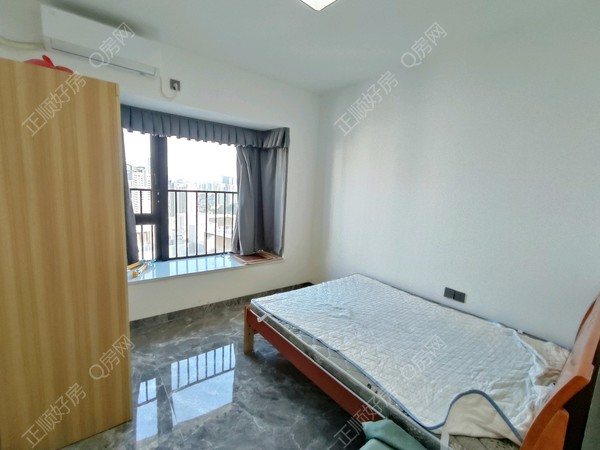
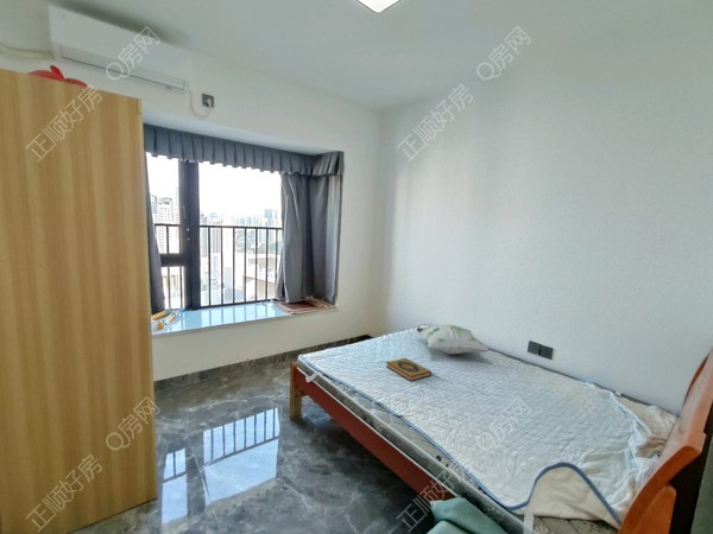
+ decorative pillow [416,323,490,355]
+ hardback book [385,357,433,382]
